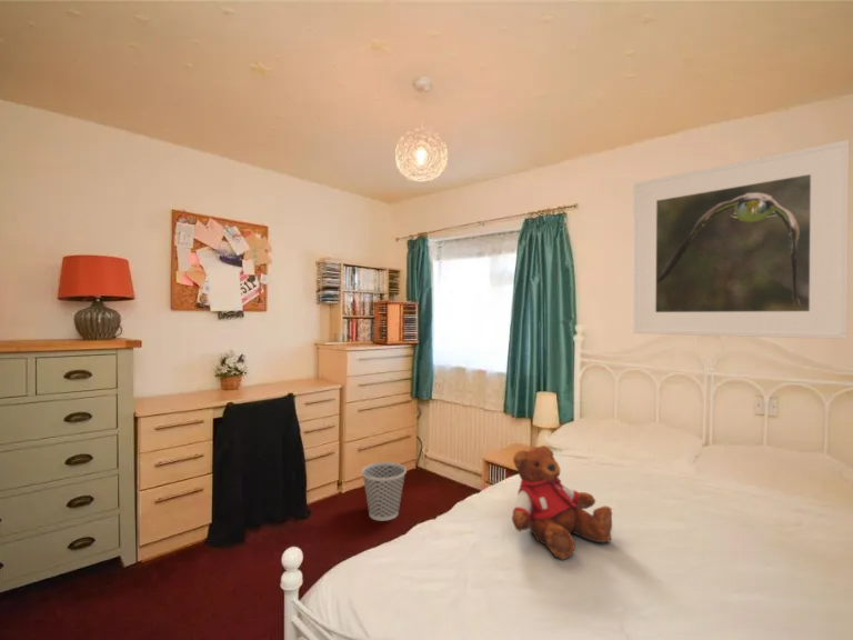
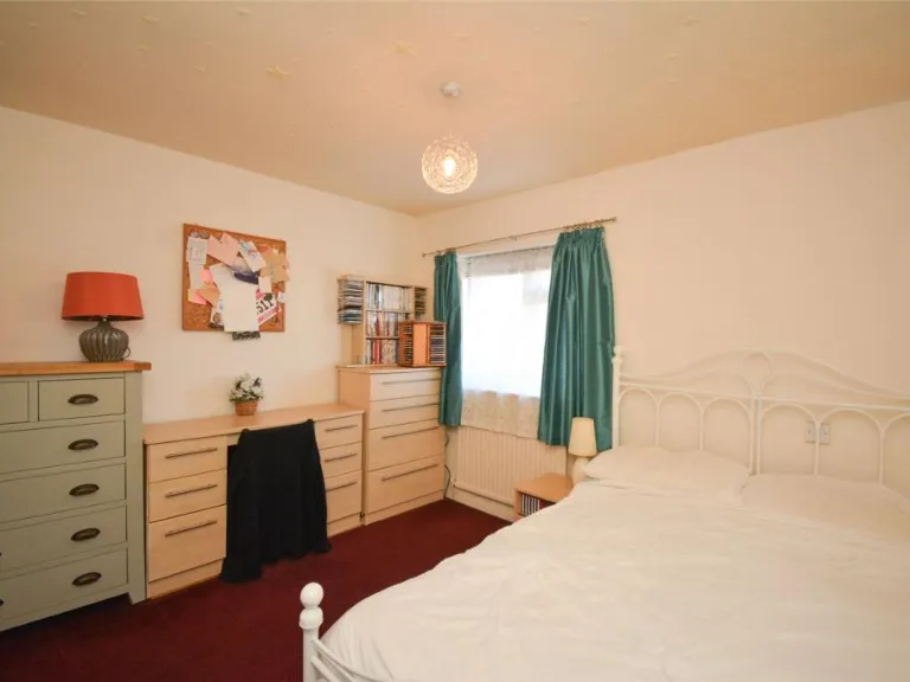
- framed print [631,139,850,340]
- wastebasket [361,461,408,522]
- teddy bear [511,444,613,560]
